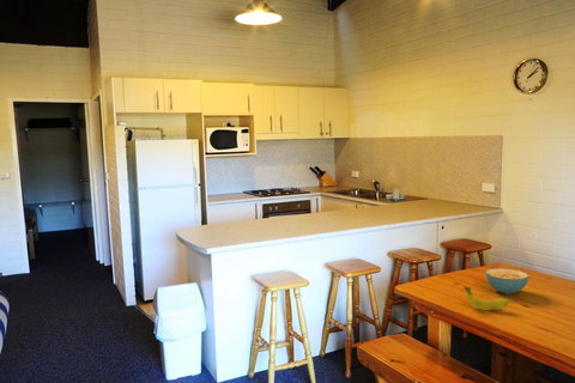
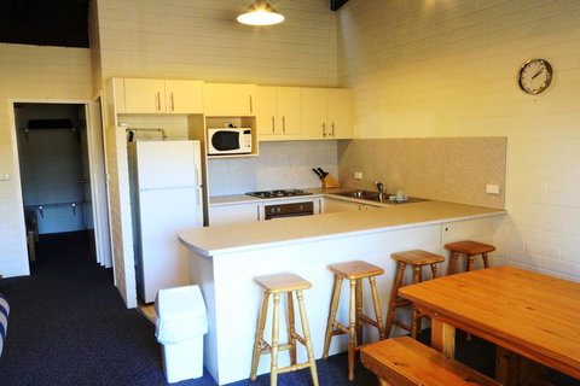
- cereal bowl [484,268,529,296]
- fruit [462,285,510,311]
